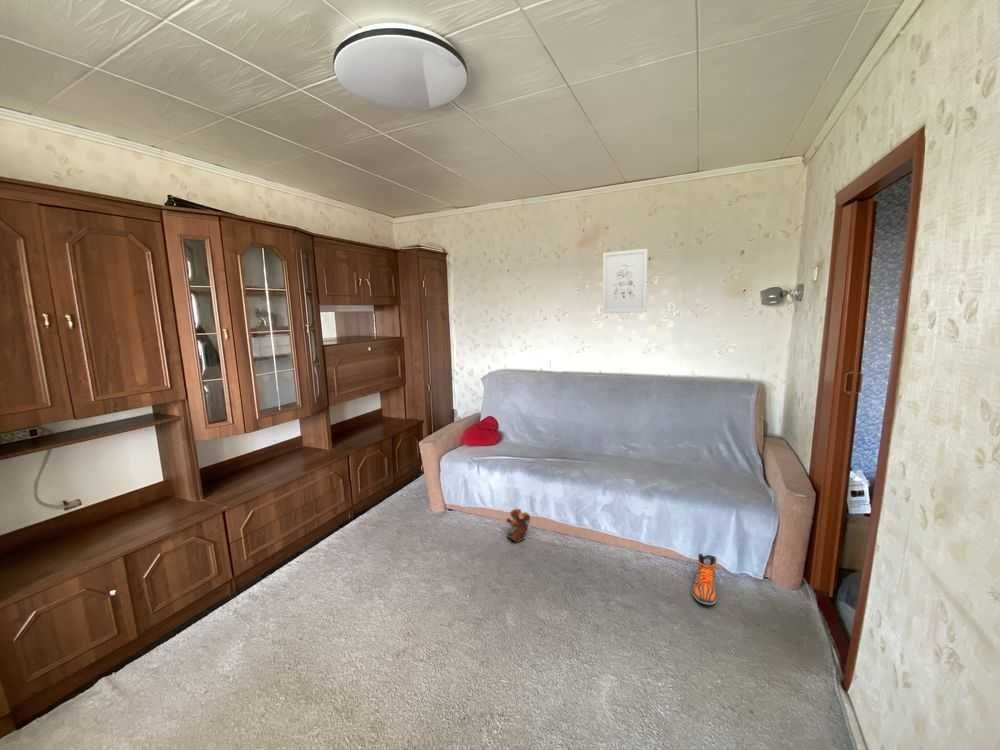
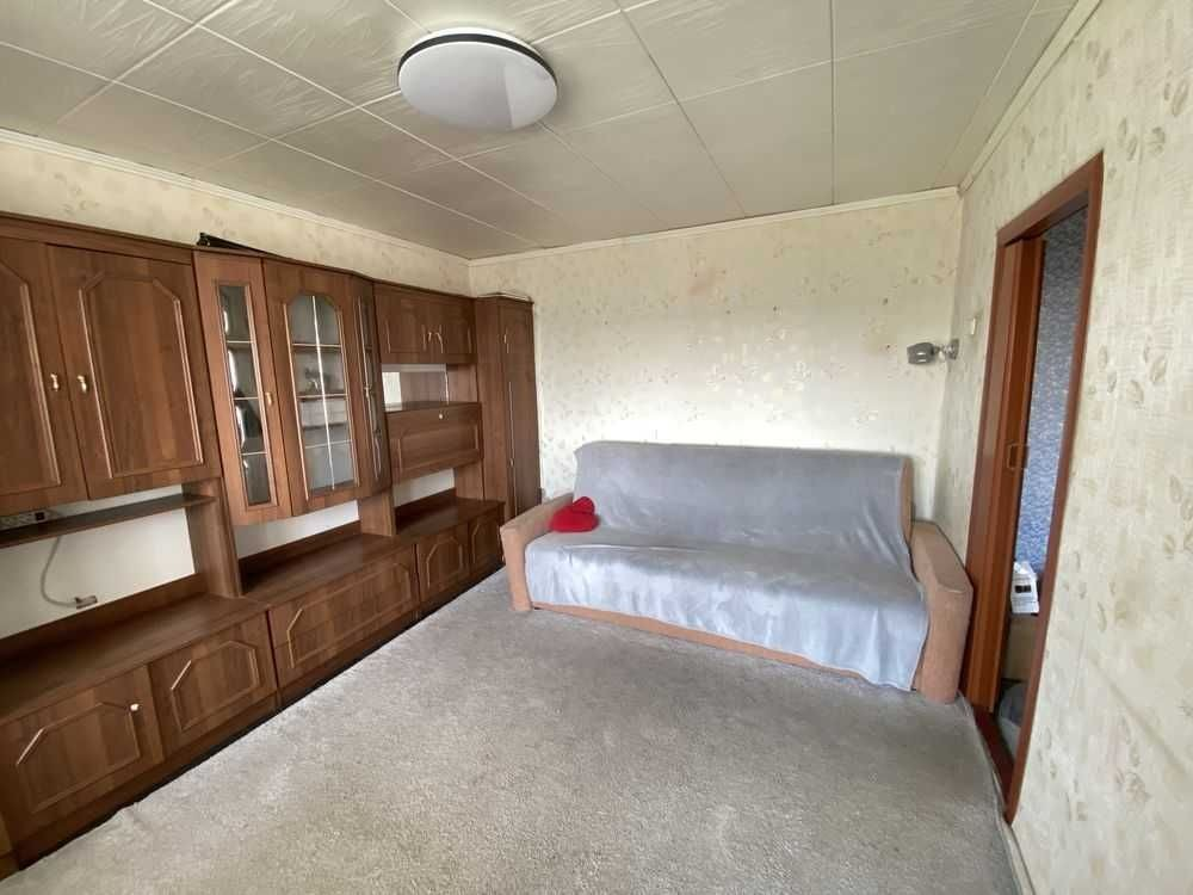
- wall art [602,248,649,314]
- plush toy [505,507,531,544]
- sneaker [690,553,718,606]
